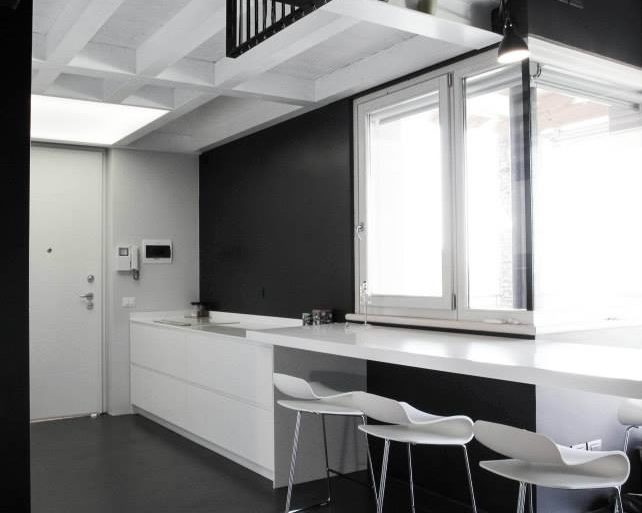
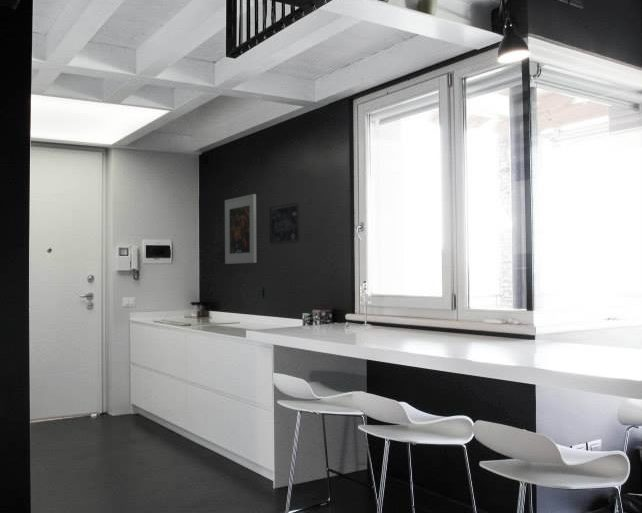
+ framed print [224,193,257,265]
+ wall art [269,202,301,245]
